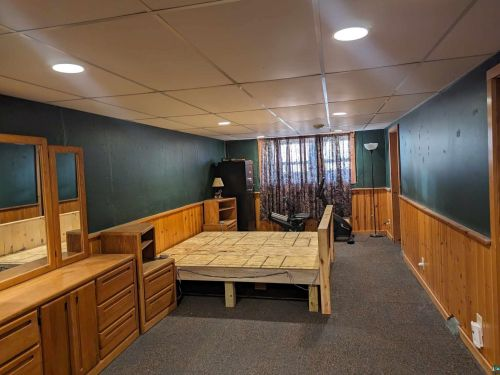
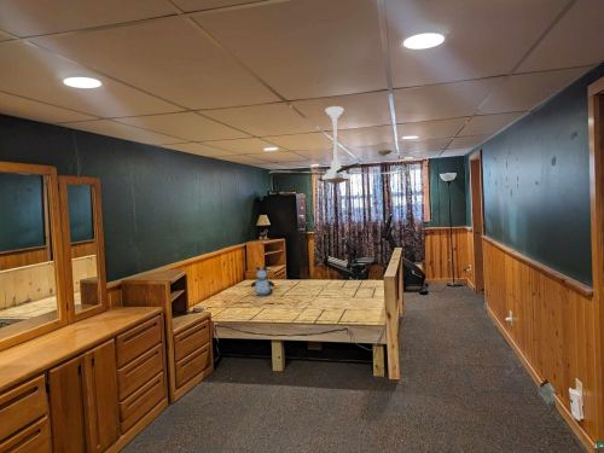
+ teddy bear [250,266,275,297]
+ ceiling fan [267,105,401,185]
